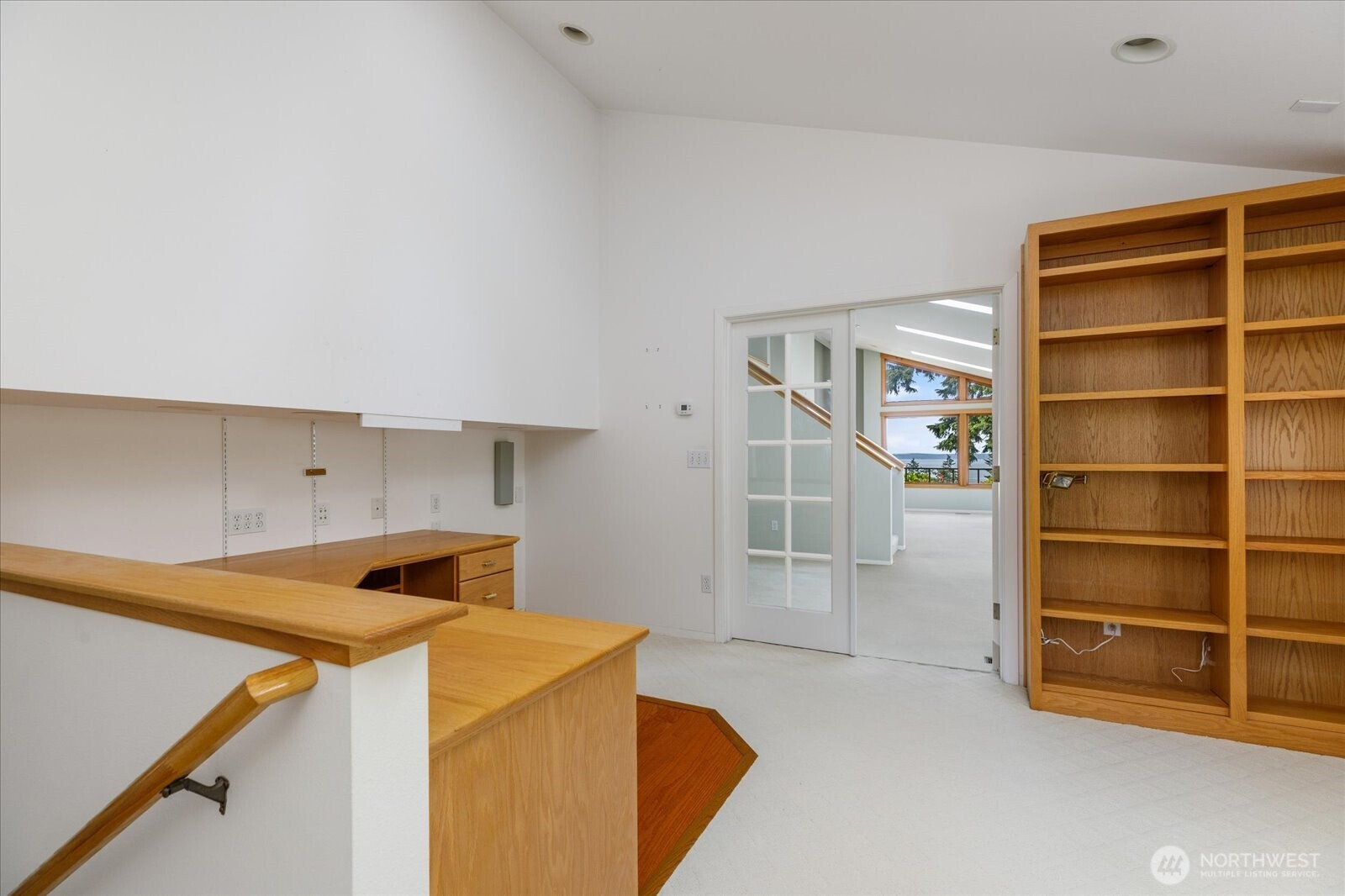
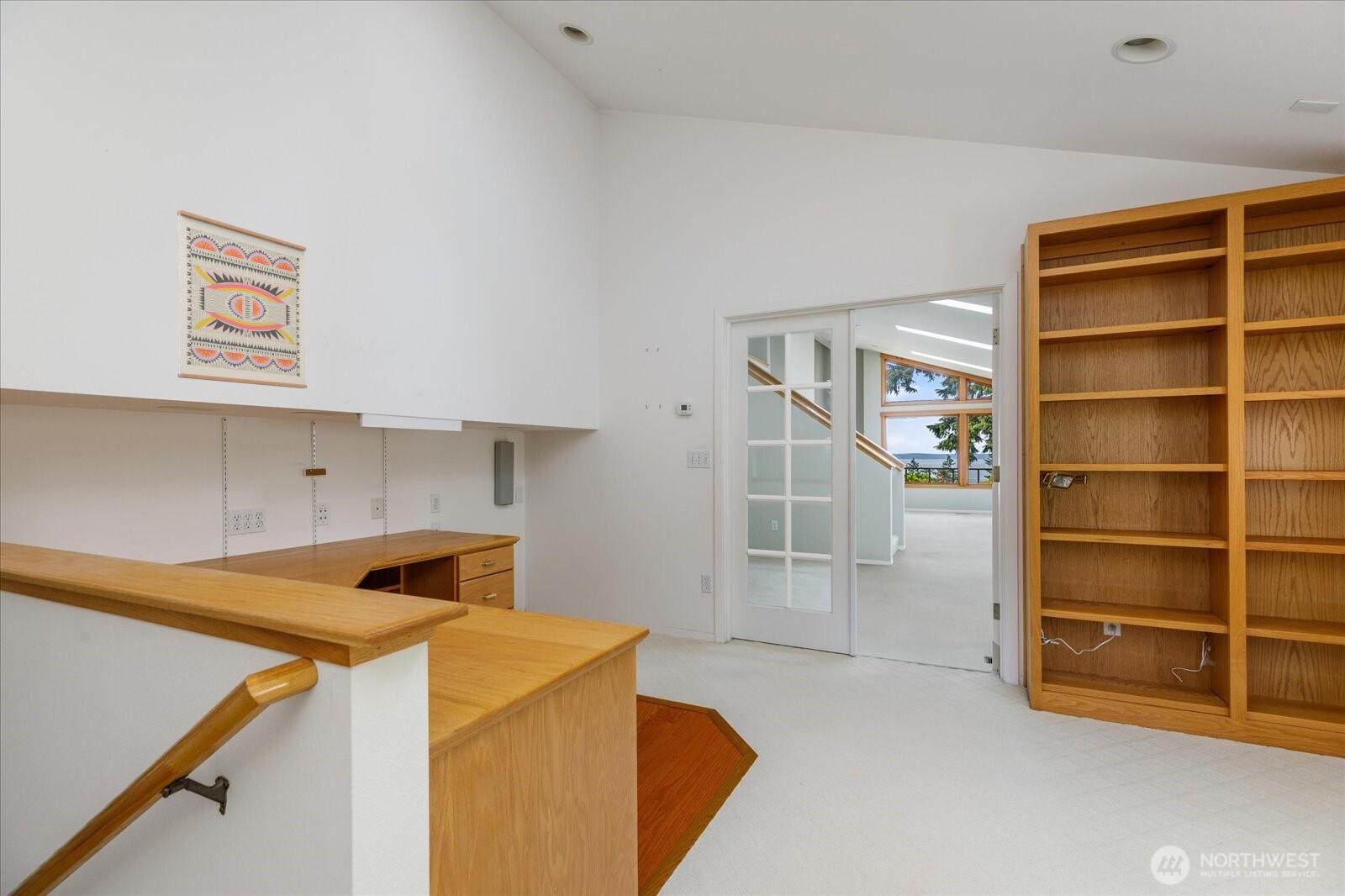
+ wall art [177,209,308,389]
